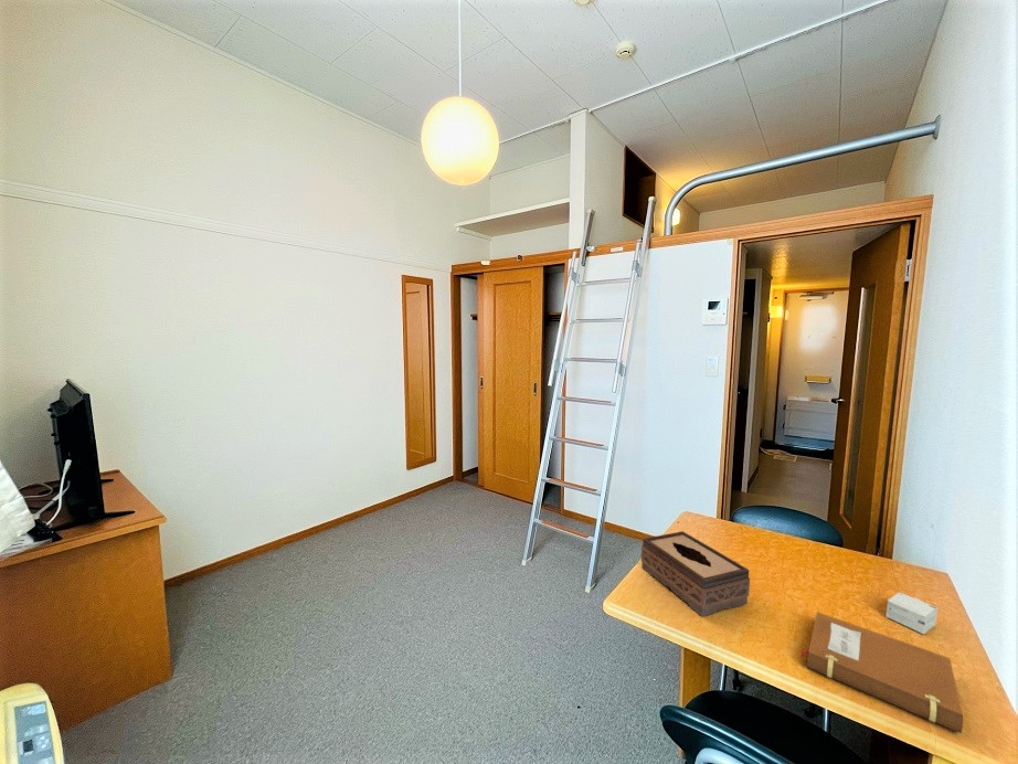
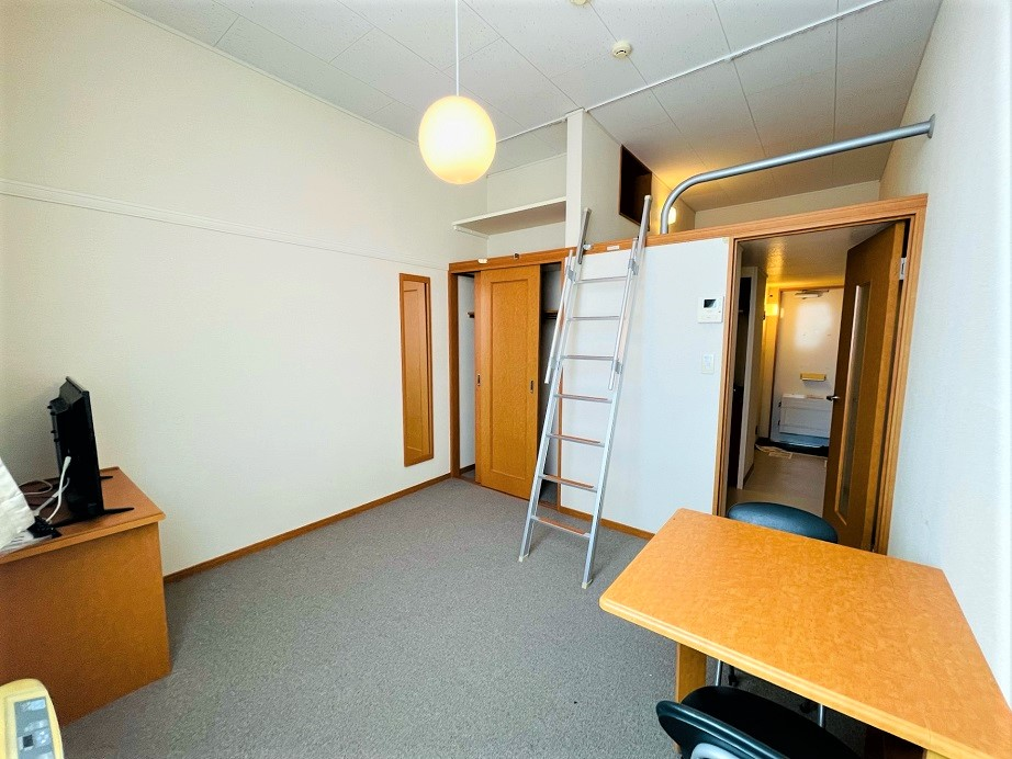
- tissue box [640,530,751,617]
- notebook [800,611,964,734]
- small box [884,592,939,636]
